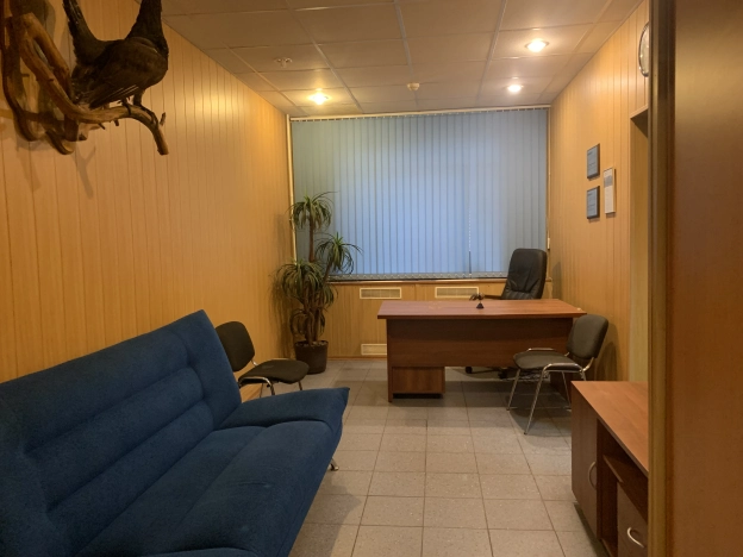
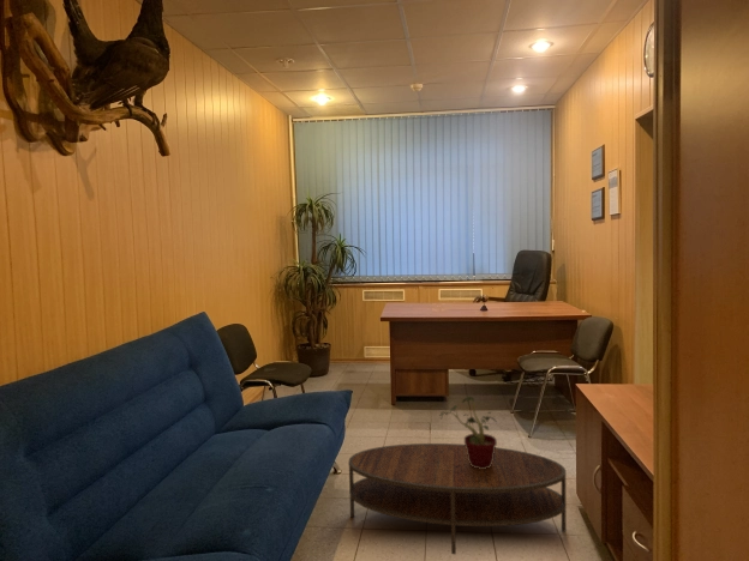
+ coffee table [347,442,568,555]
+ potted plant [438,393,498,469]
